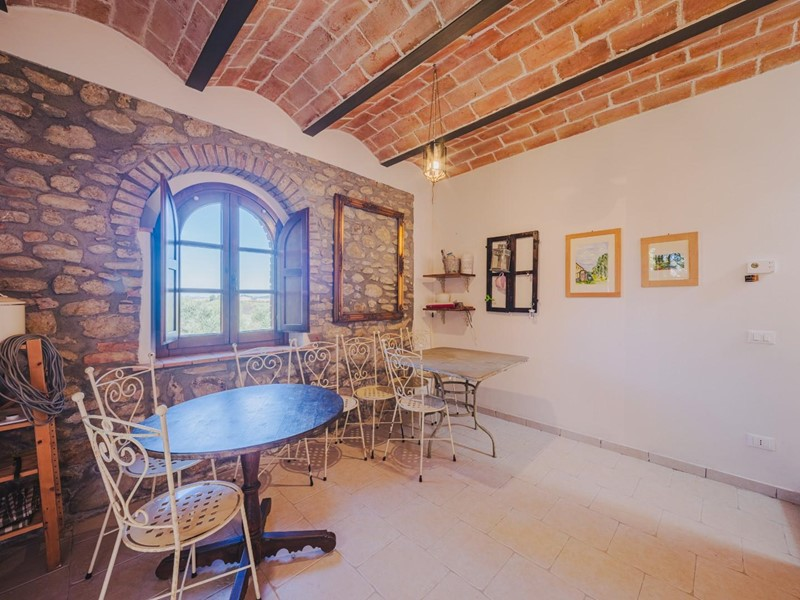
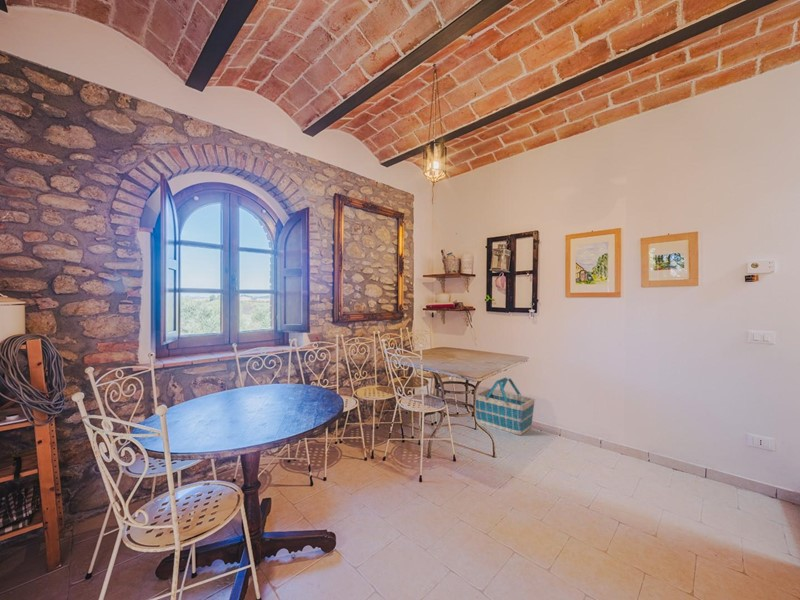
+ woven basket [475,377,536,436]
